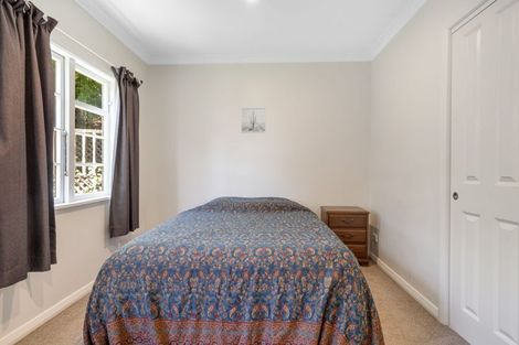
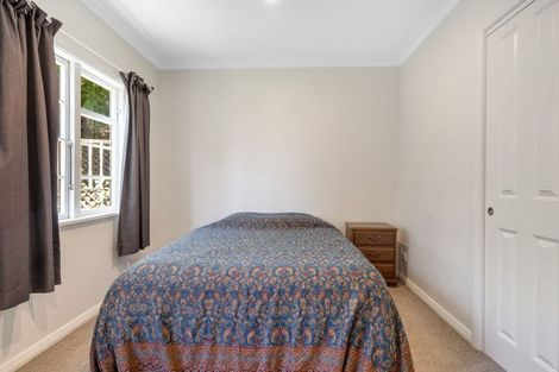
- wall art [240,107,266,133]
